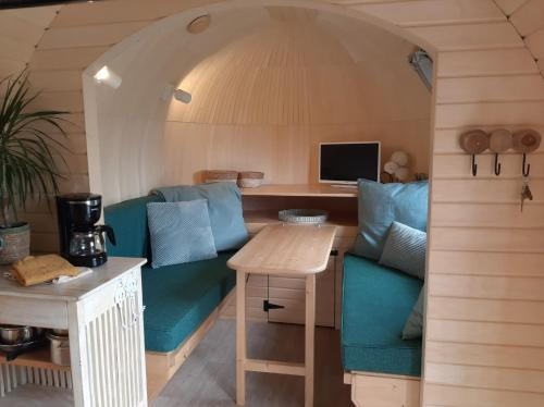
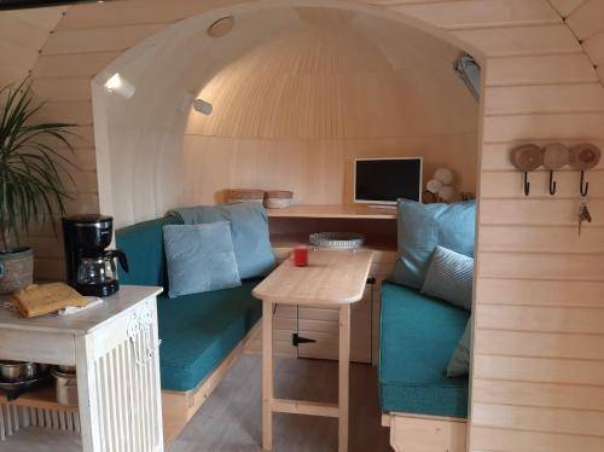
+ cup [286,245,309,267]
